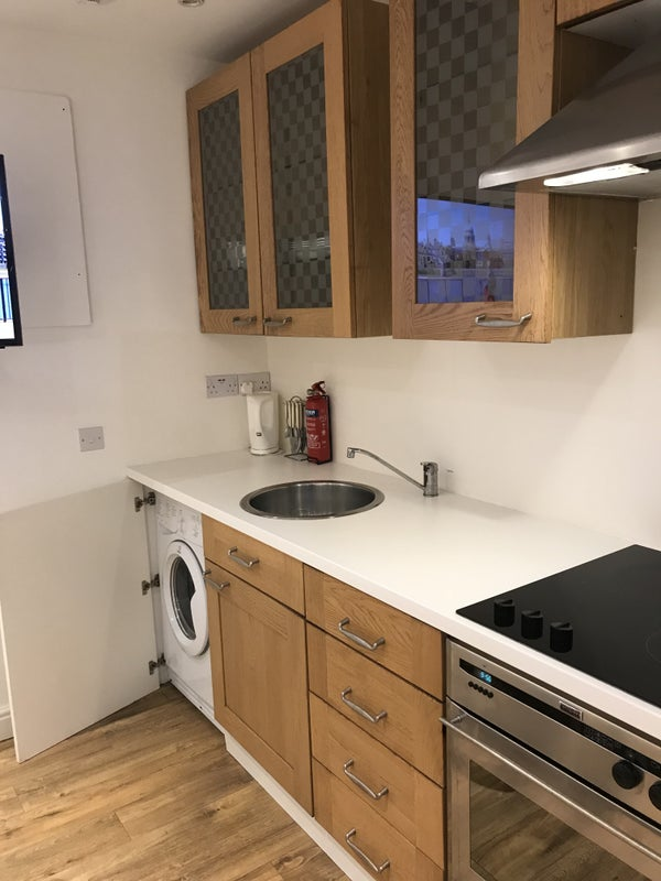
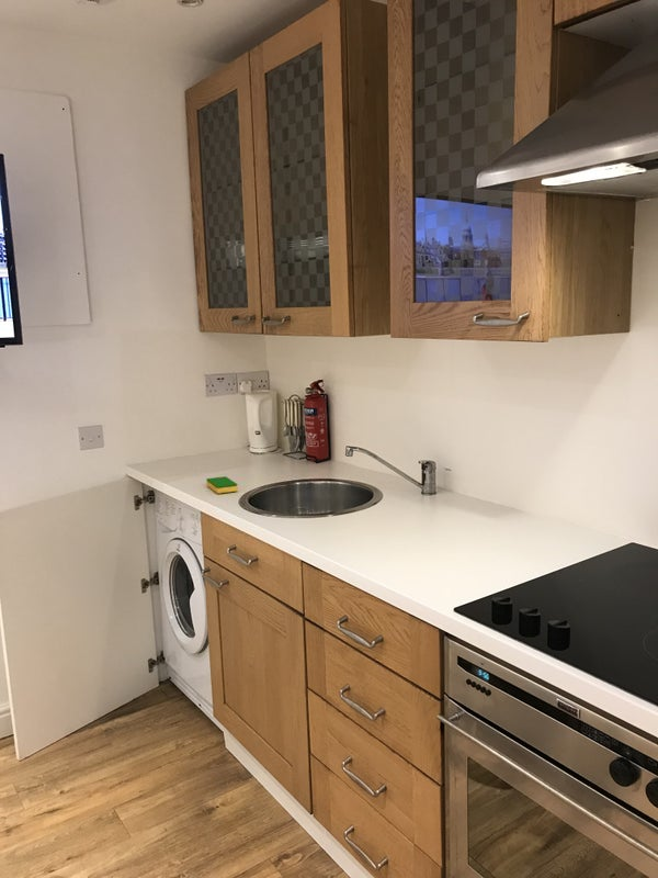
+ dish sponge [205,475,239,494]
